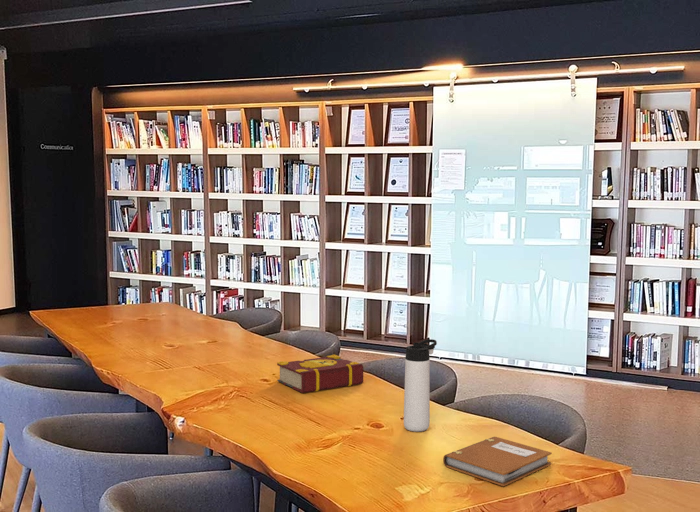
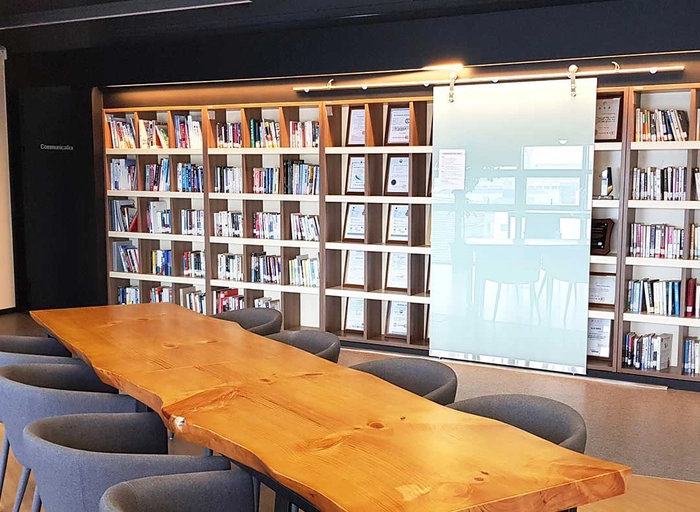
- notebook [442,436,553,487]
- thermos bottle [403,338,438,432]
- book [276,354,364,394]
